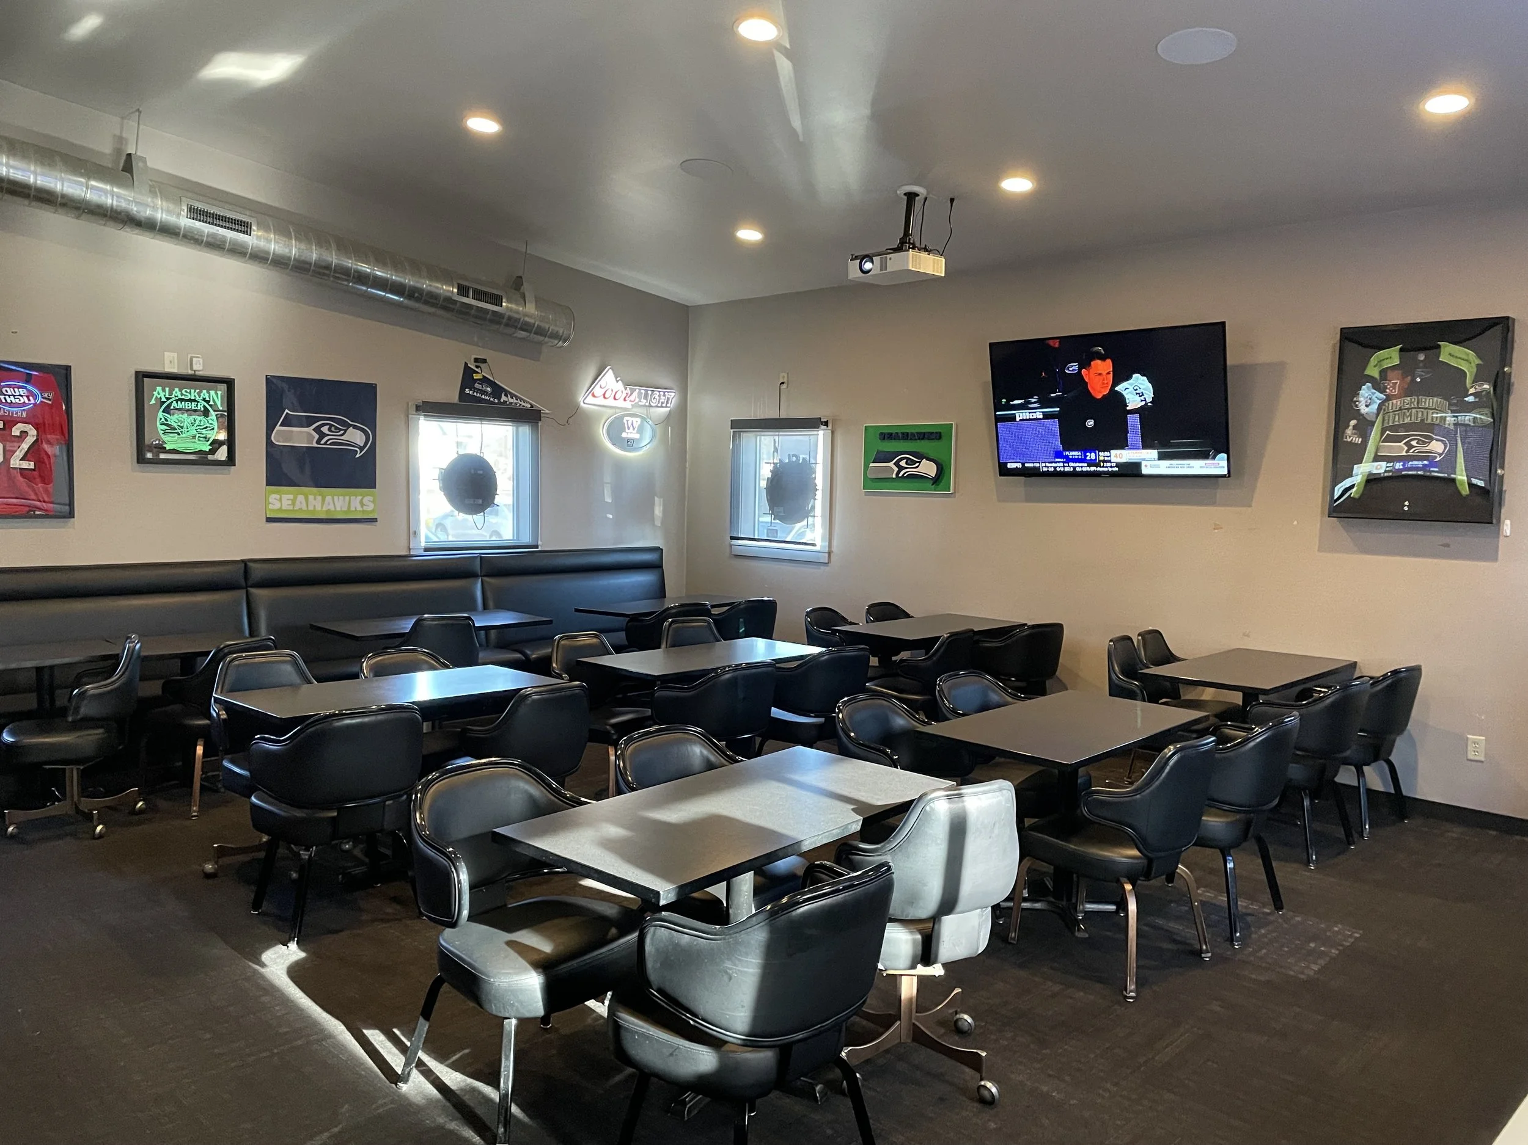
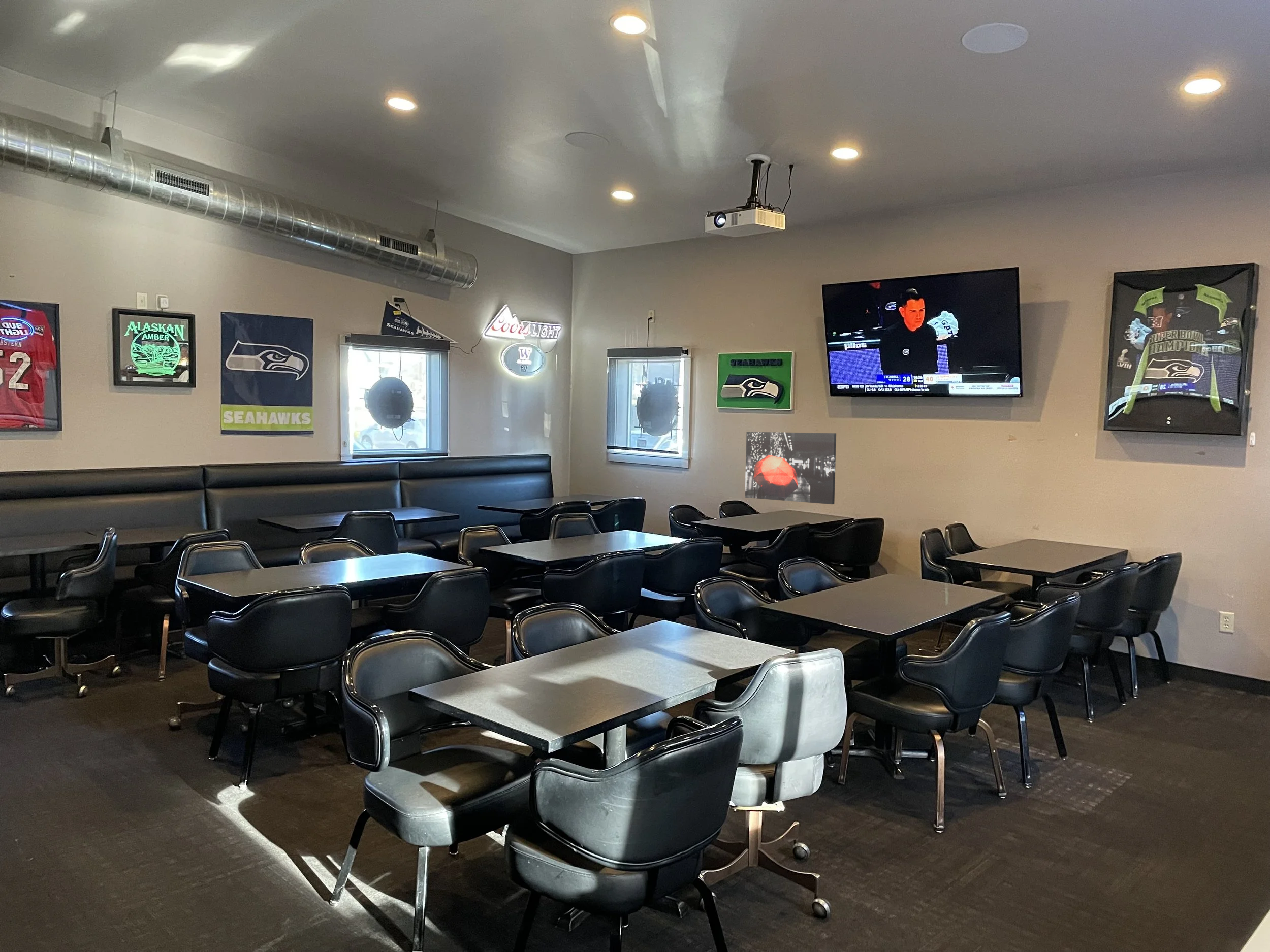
+ wall art [745,431,837,505]
